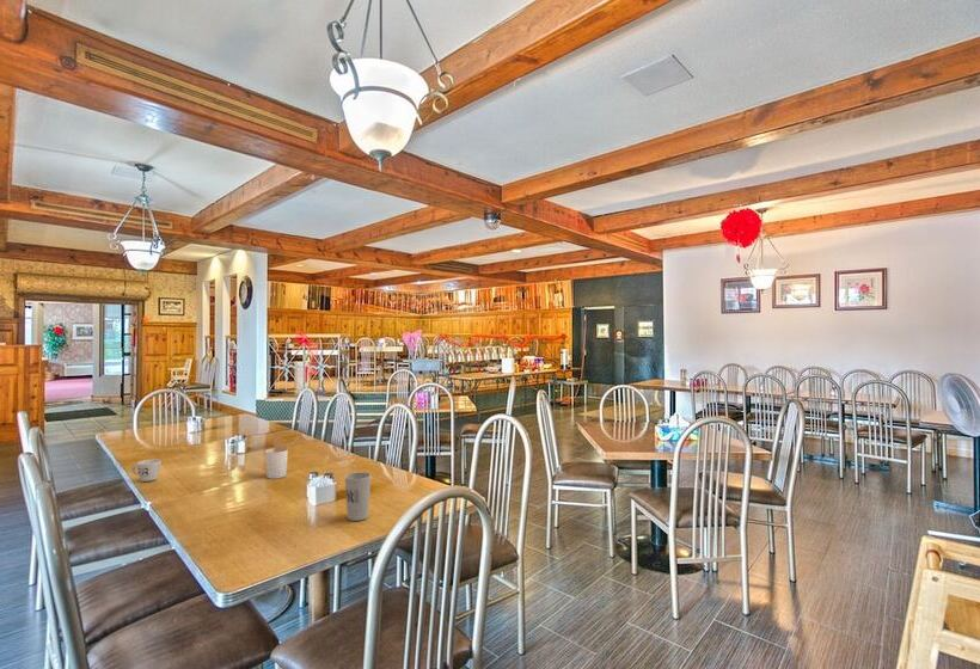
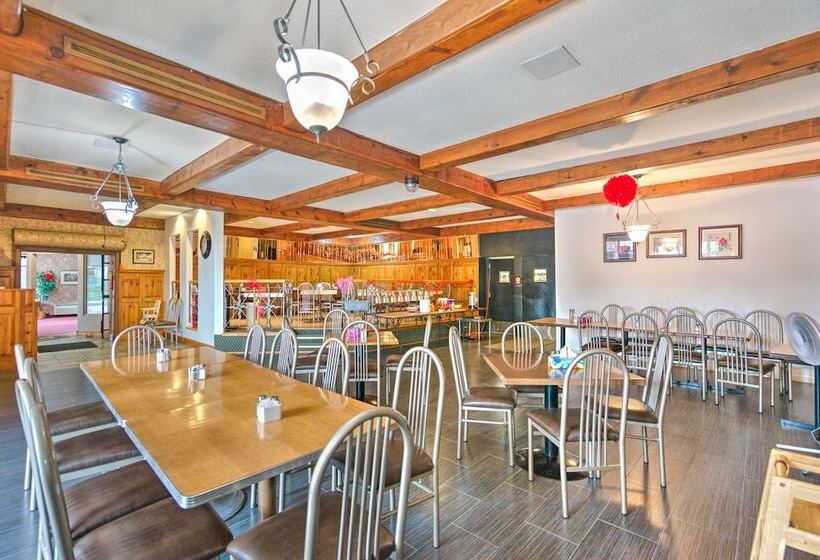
- utensil holder [264,434,300,480]
- mug [130,459,163,483]
- cup [344,471,373,522]
